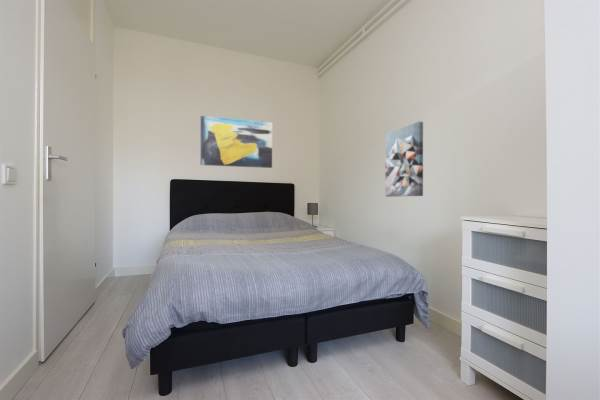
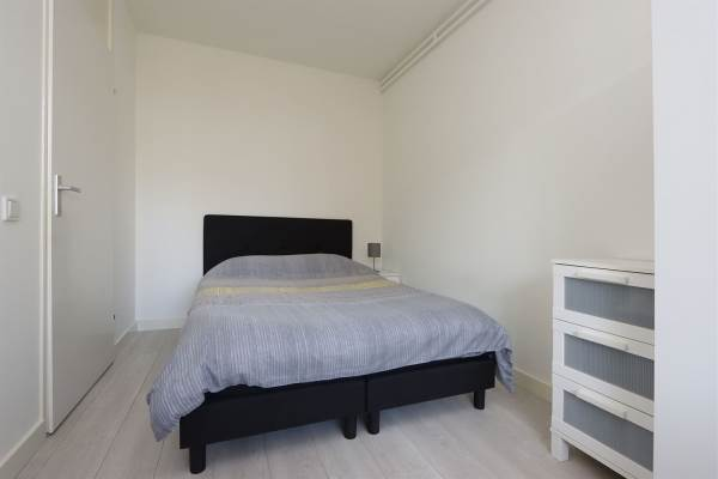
- wall art [200,115,273,169]
- wall art [384,120,424,198]
